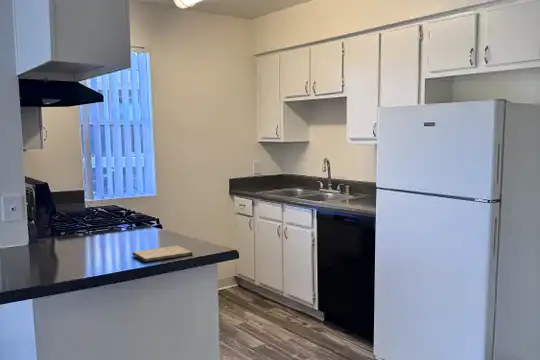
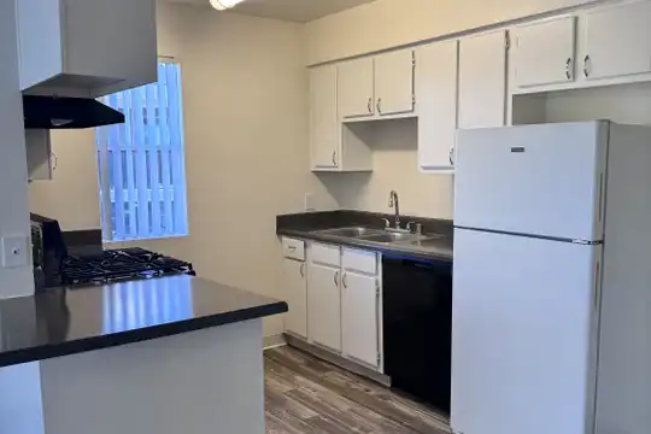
- cutting board [132,245,193,263]
